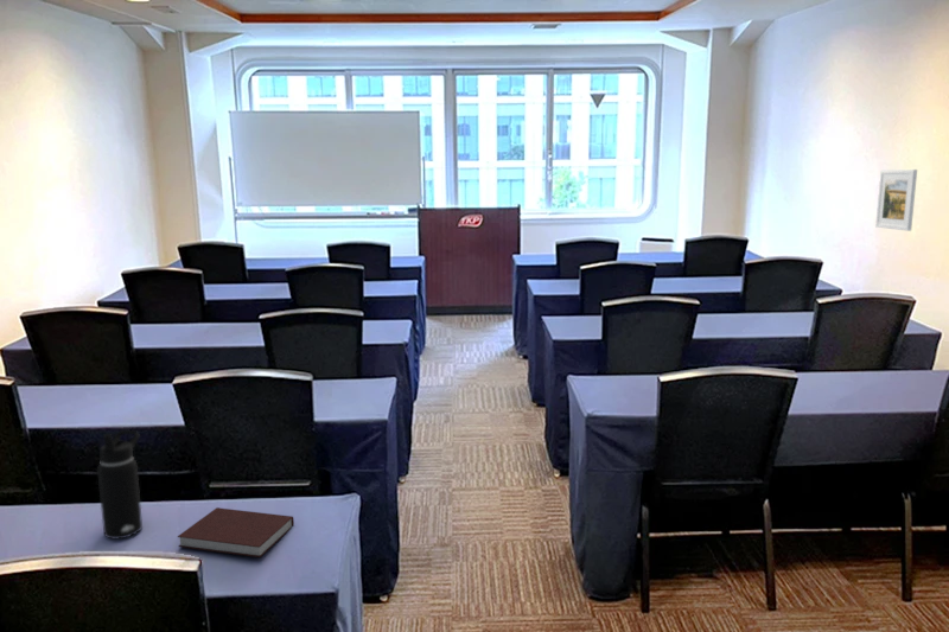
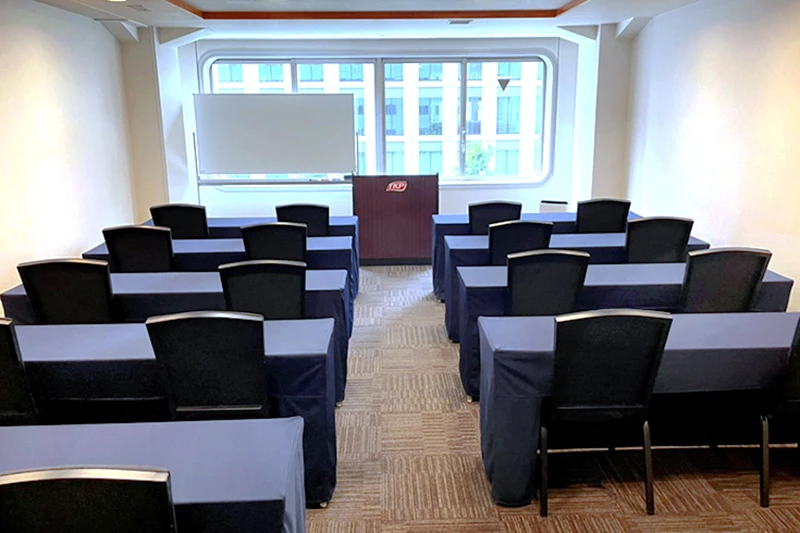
- water bottle [96,429,144,541]
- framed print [874,168,918,232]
- notebook [177,506,295,558]
